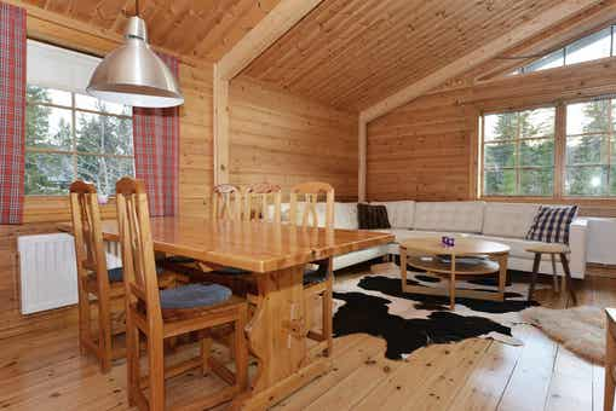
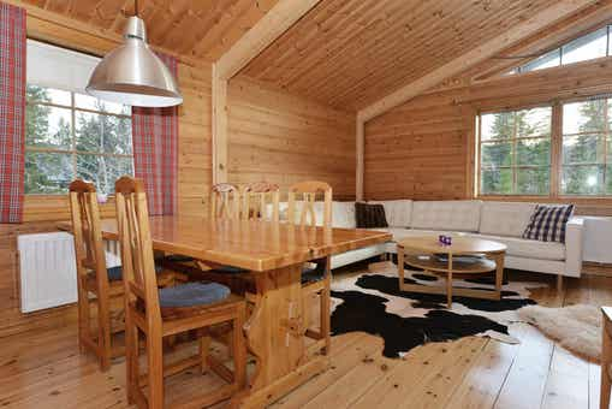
- stool [525,245,578,305]
